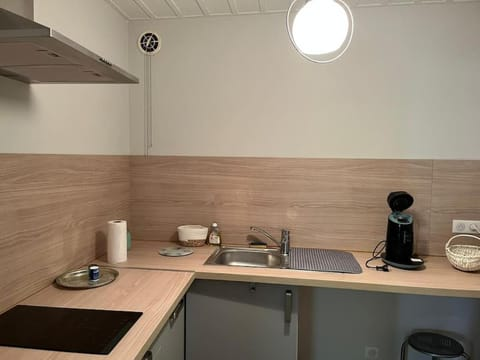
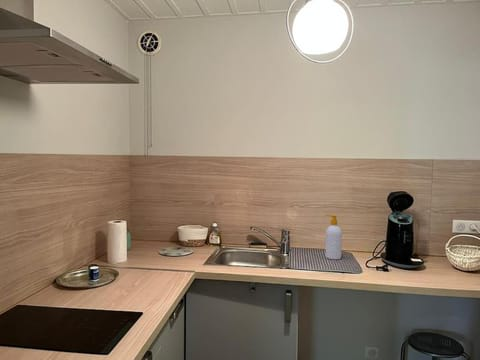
+ soap bottle [324,214,343,260]
